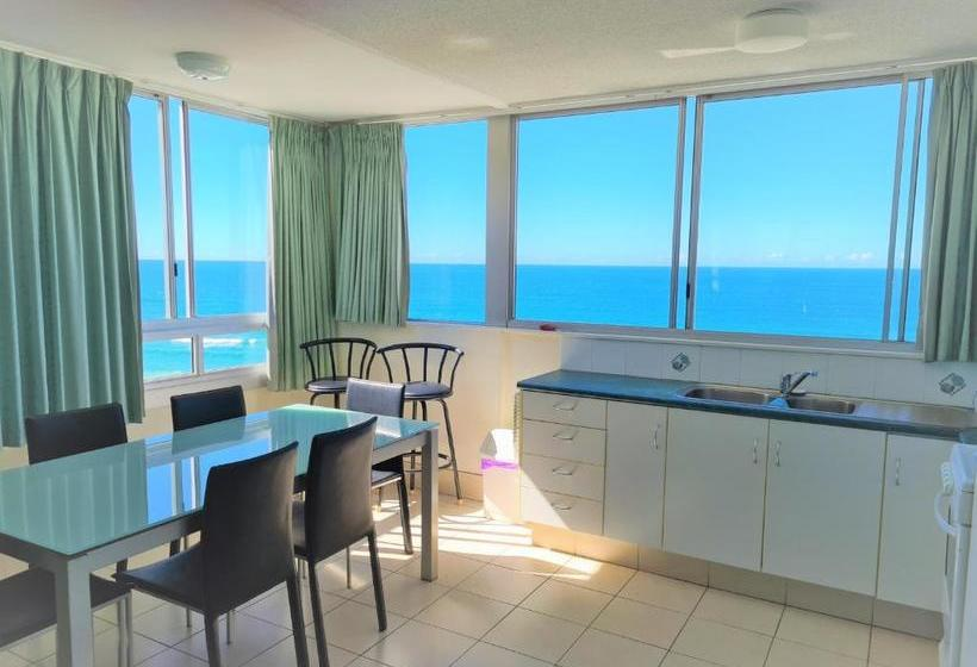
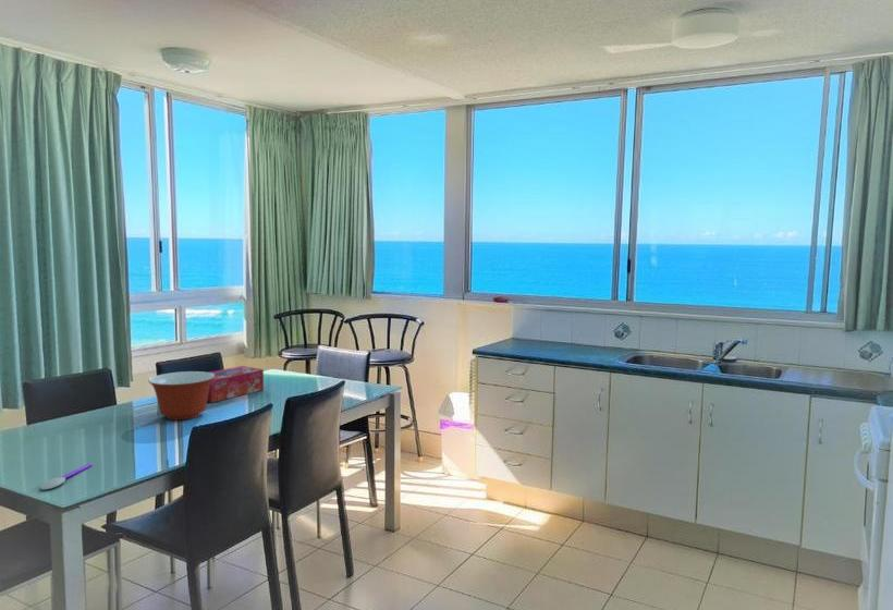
+ spoon [39,463,93,491]
+ tissue box [207,365,265,403]
+ mixing bowl [147,370,215,422]
